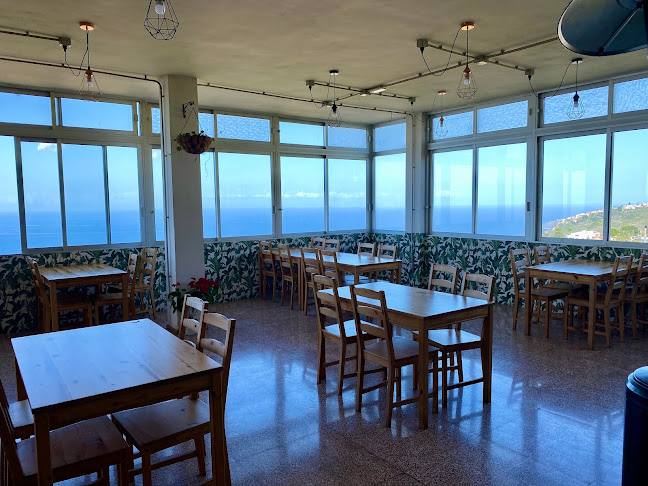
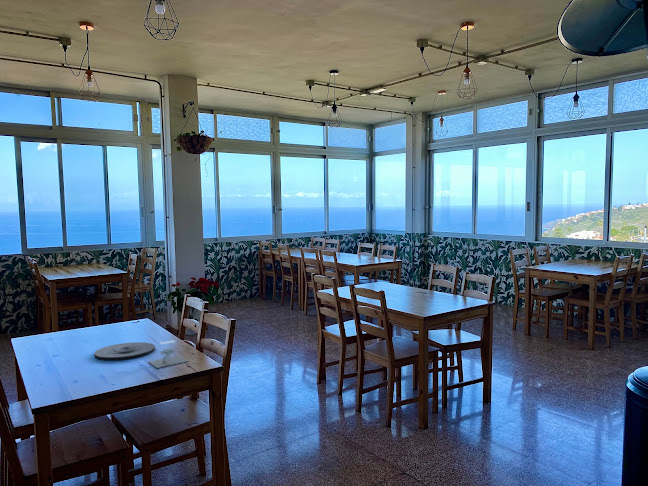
+ plate [93,341,156,361]
+ napkin holder [148,339,189,369]
